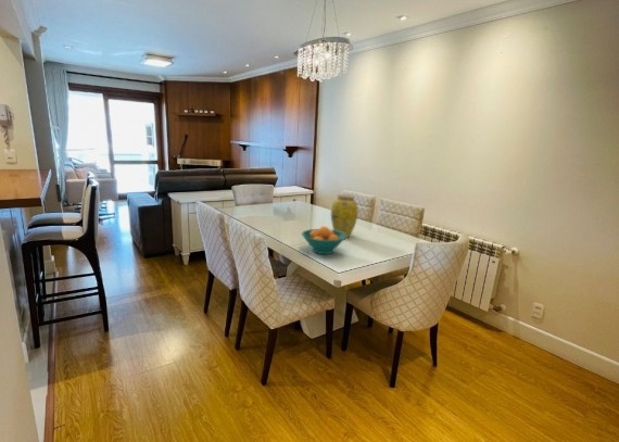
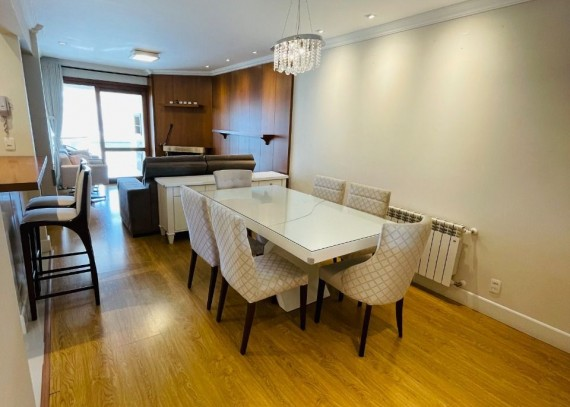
- vase [330,193,359,239]
- fruit bowl [301,225,346,255]
